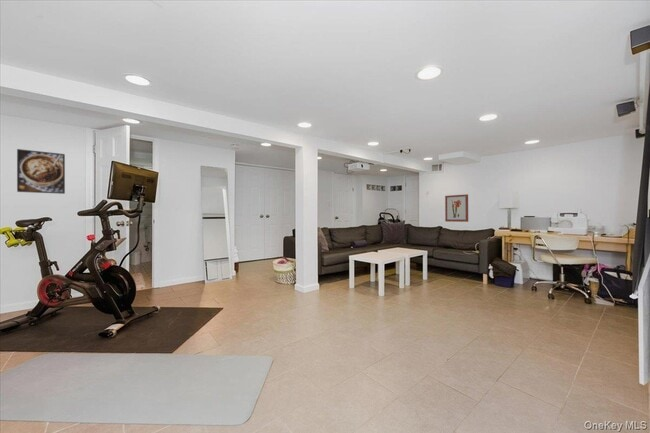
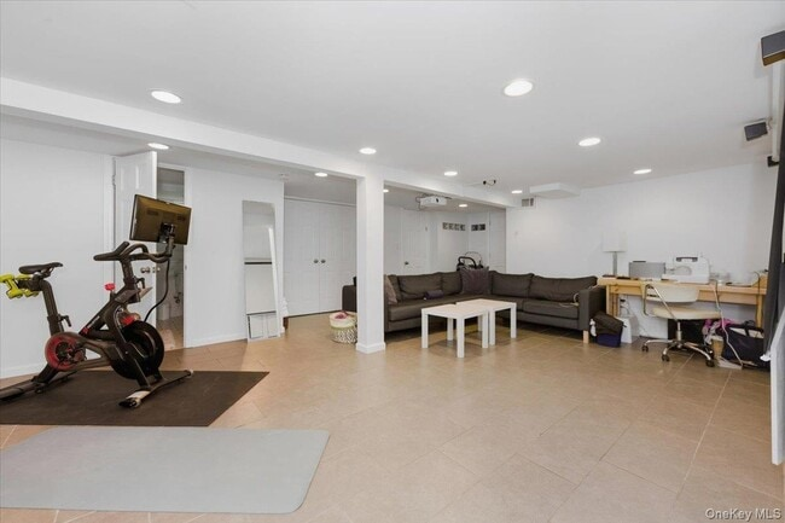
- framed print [16,148,66,195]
- wall art [444,194,469,223]
